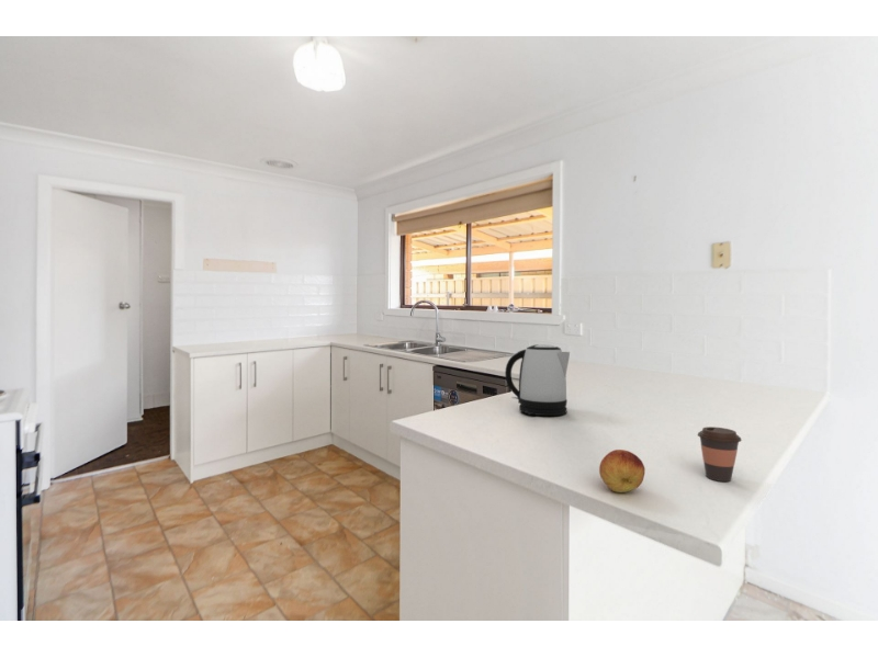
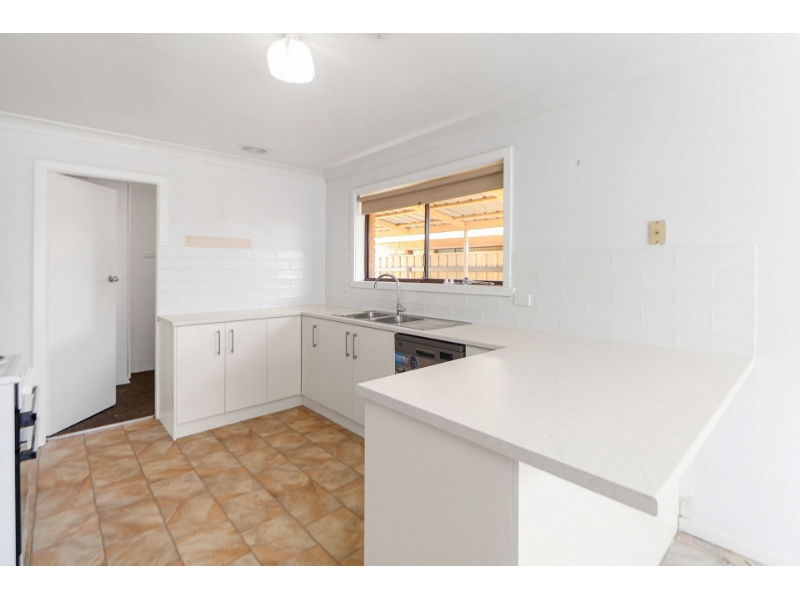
- kettle [504,343,571,417]
- fruit [598,449,646,494]
- coffee cup [696,426,743,483]
